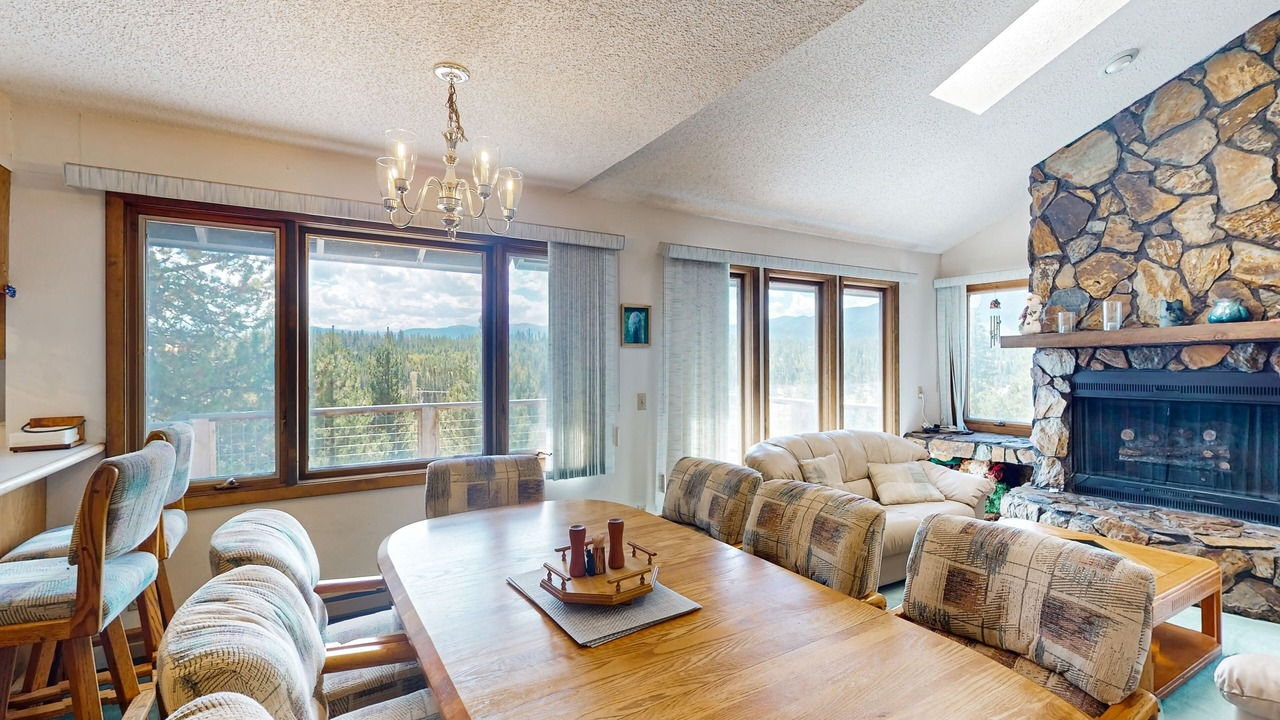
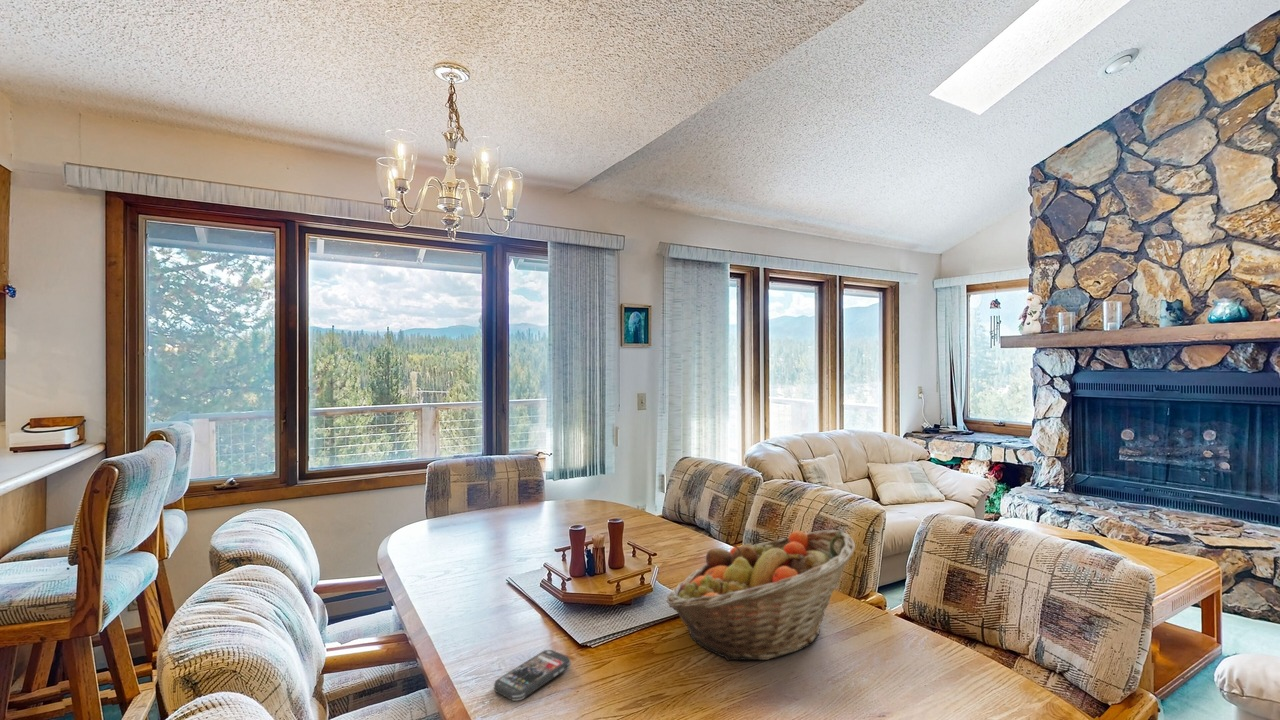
+ fruit basket [665,529,856,662]
+ smartphone [493,649,572,702]
